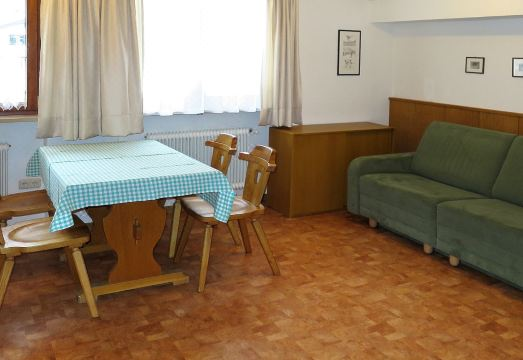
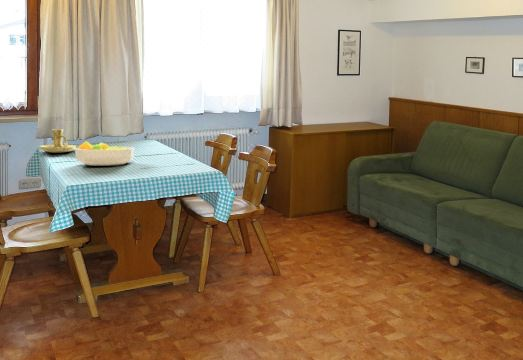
+ candle holder [39,128,77,154]
+ fruit bowl [74,140,135,166]
